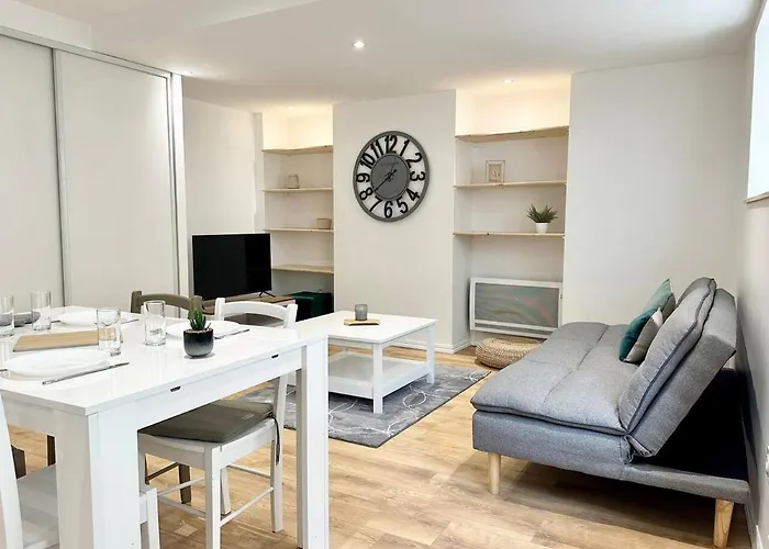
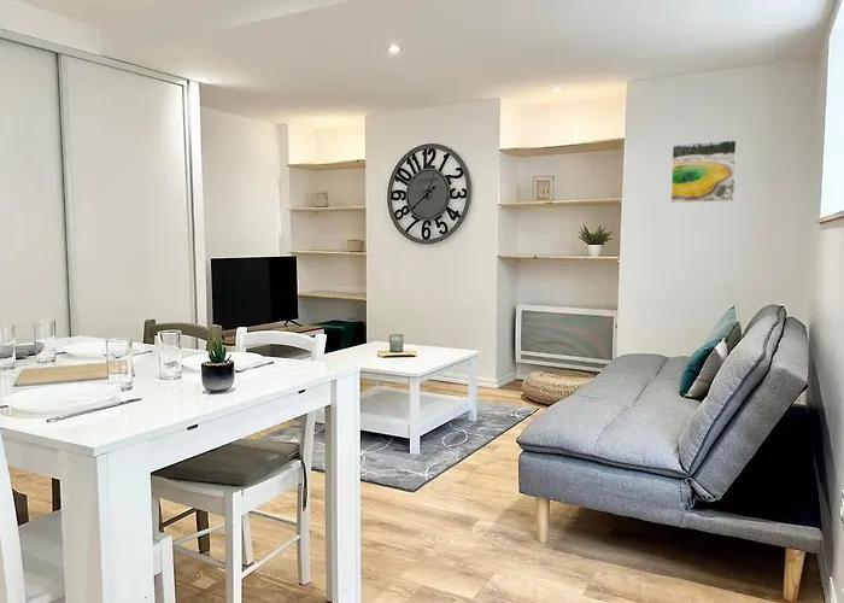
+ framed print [669,139,738,204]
